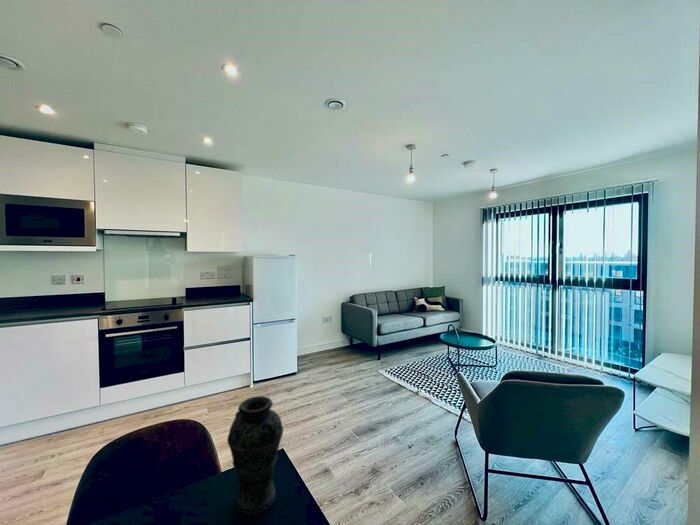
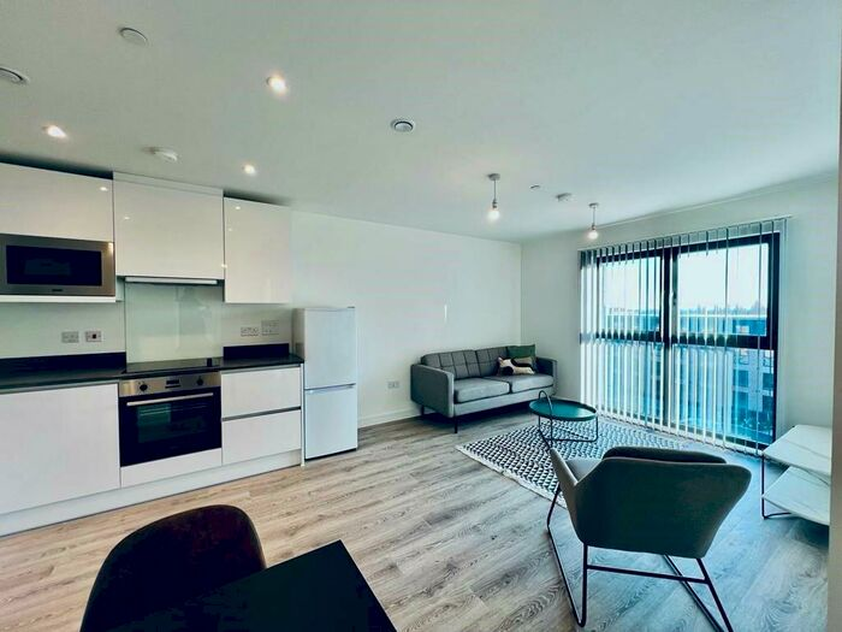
- vase [226,395,284,517]
